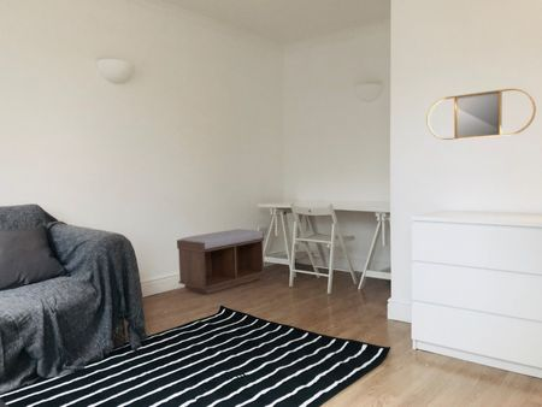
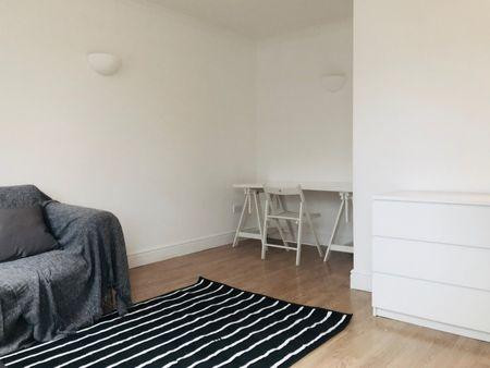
- bench [176,228,266,295]
- home mirror [425,88,537,141]
